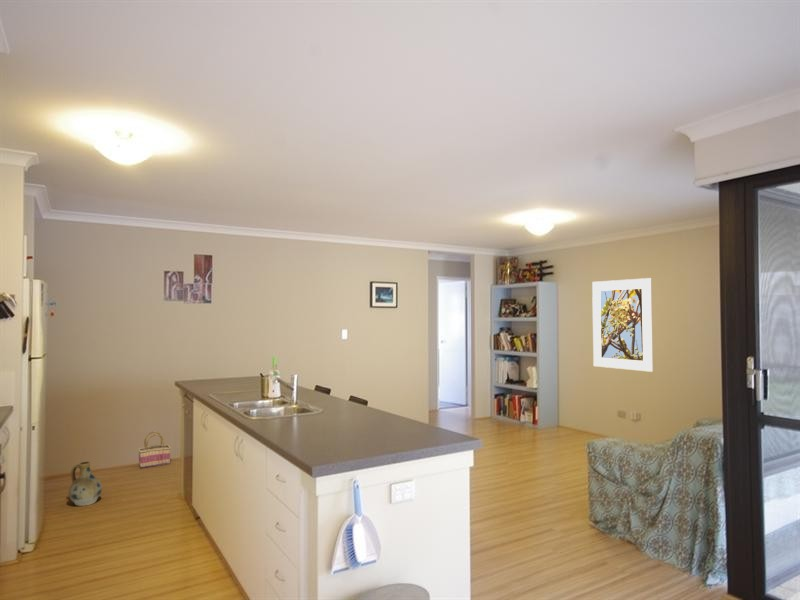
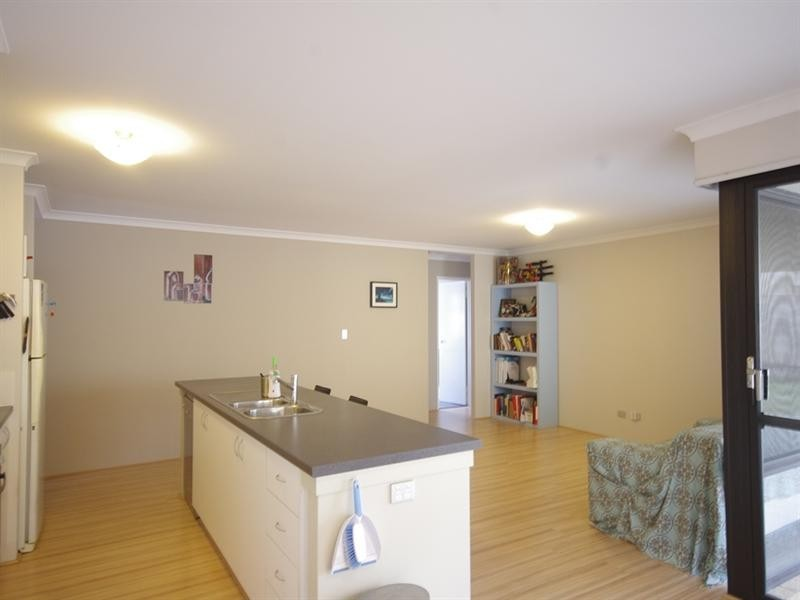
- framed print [591,277,654,373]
- ceramic jug [68,461,103,507]
- basket [138,431,171,469]
